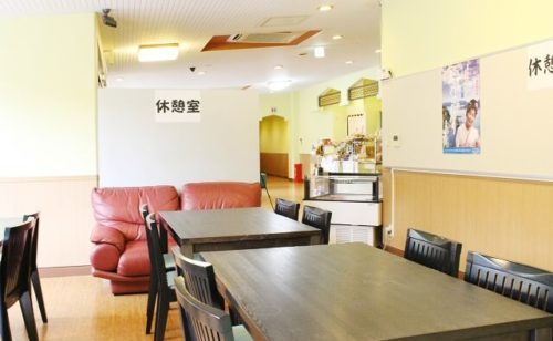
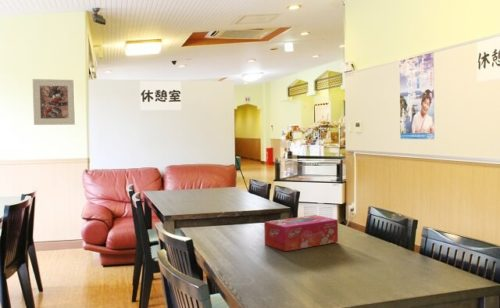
+ tissue box [263,214,339,252]
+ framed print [32,78,76,126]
